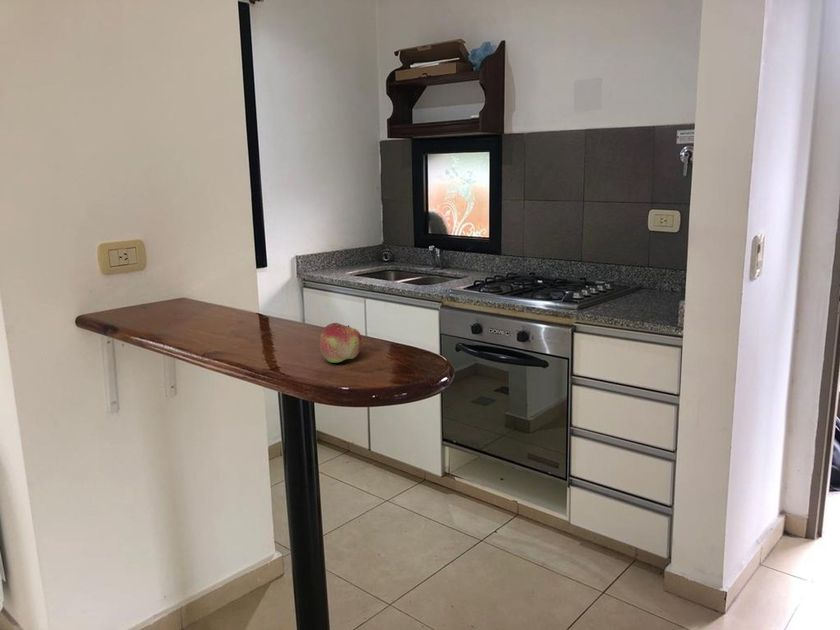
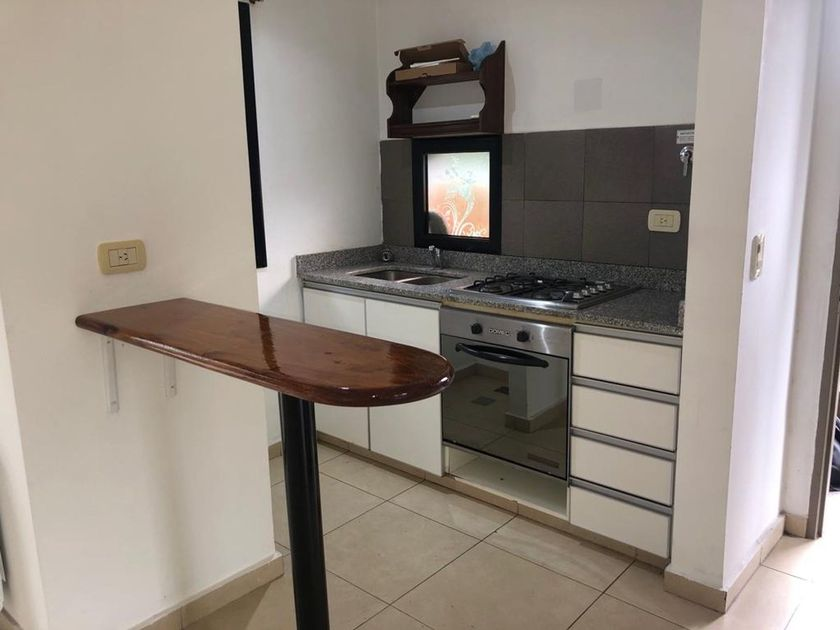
- fruit [318,322,363,364]
